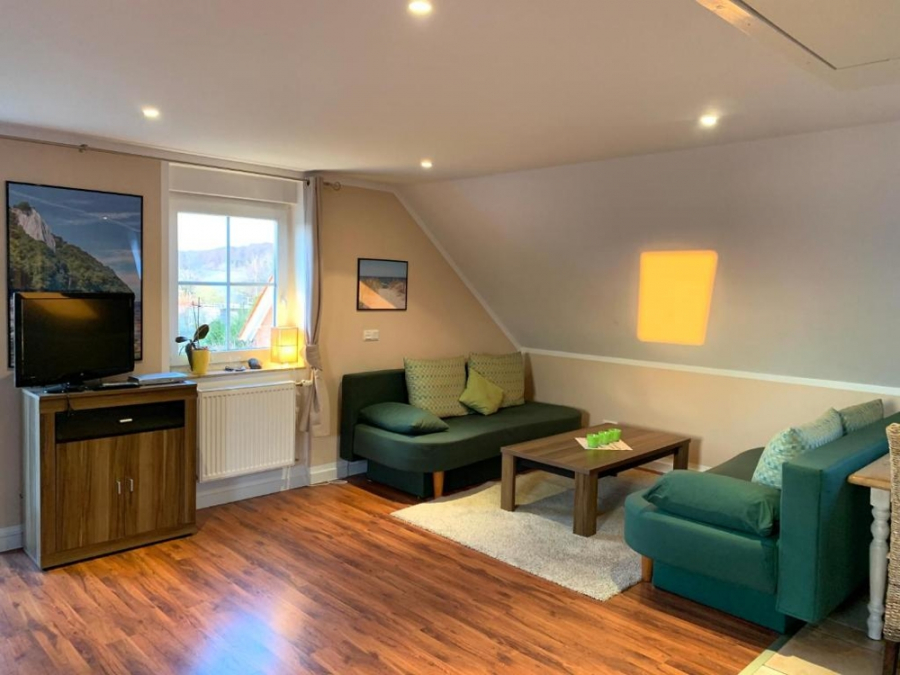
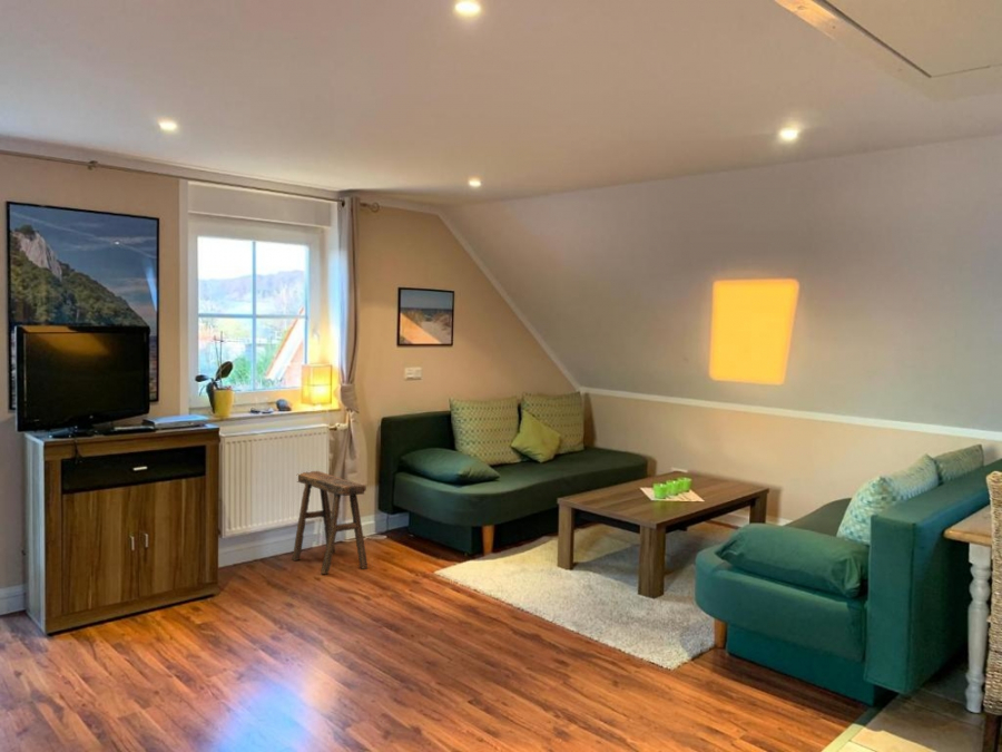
+ stool [291,470,369,575]
